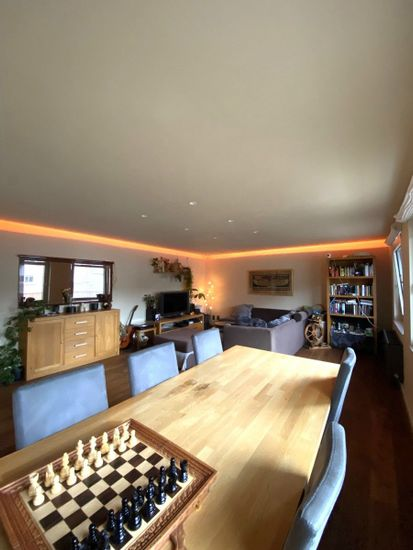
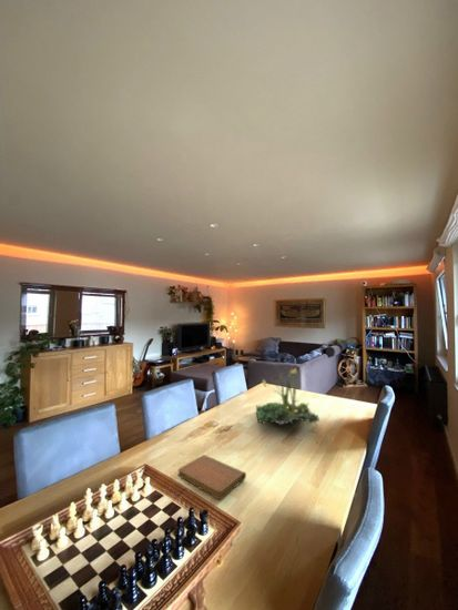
+ plant [255,367,320,427]
+ notebook [177,454,247,500]
